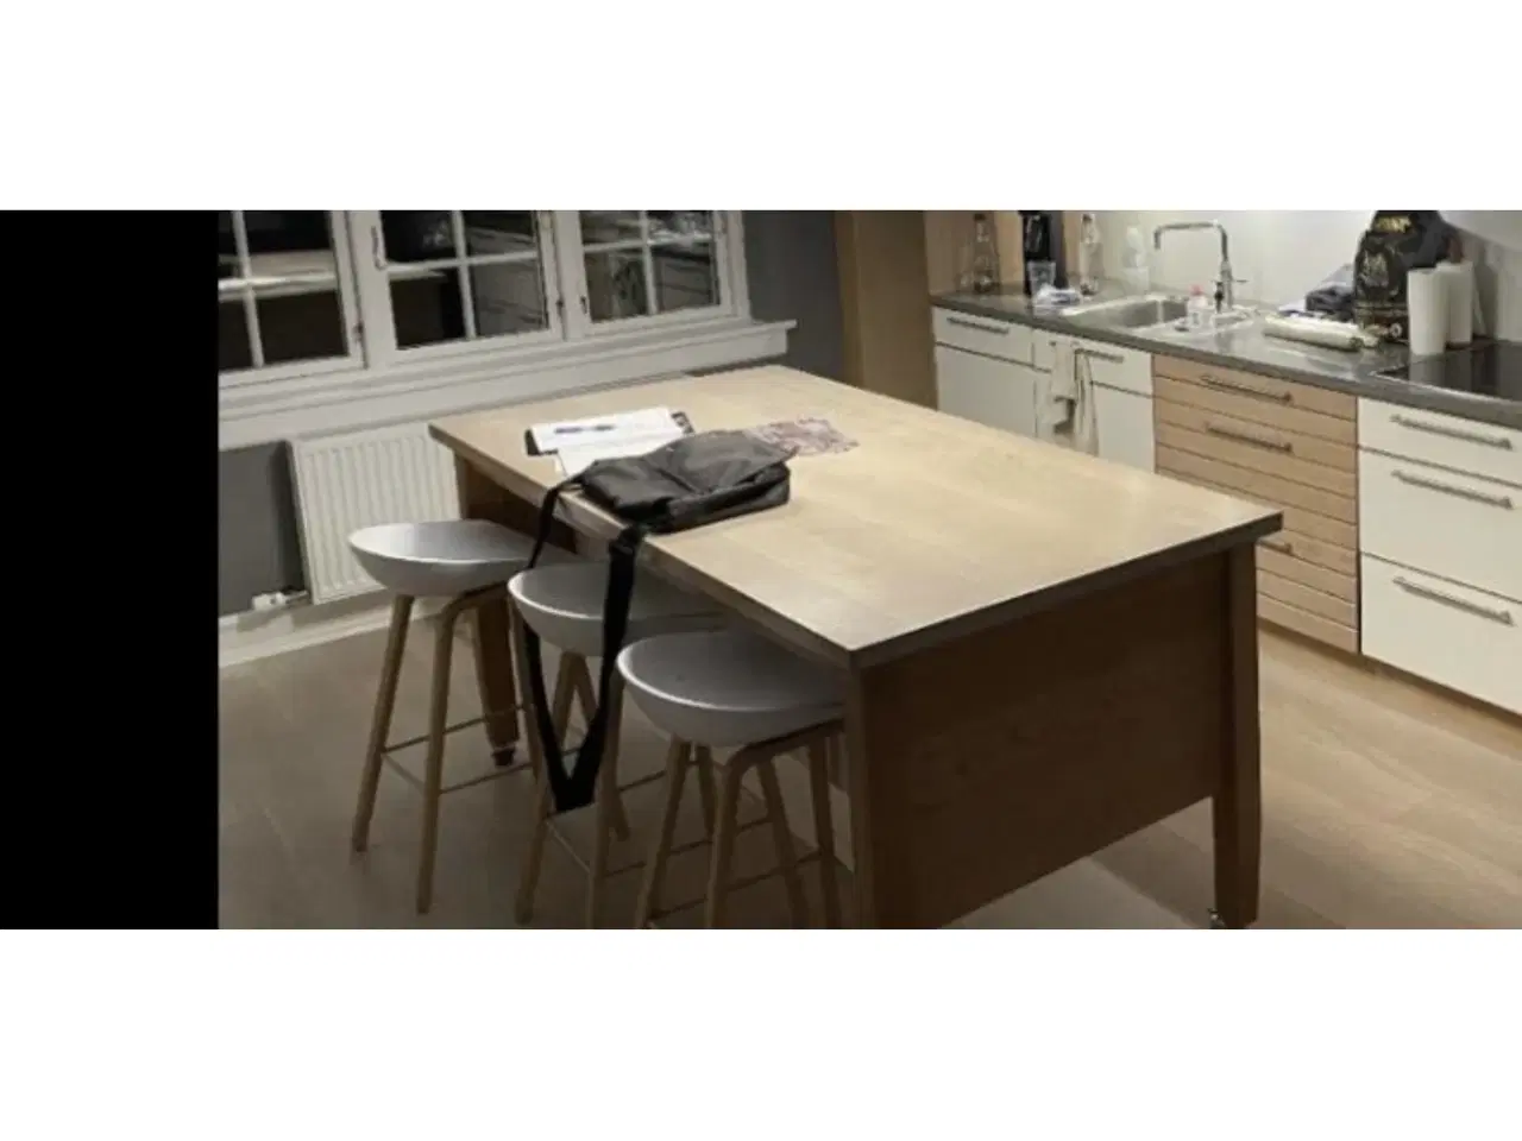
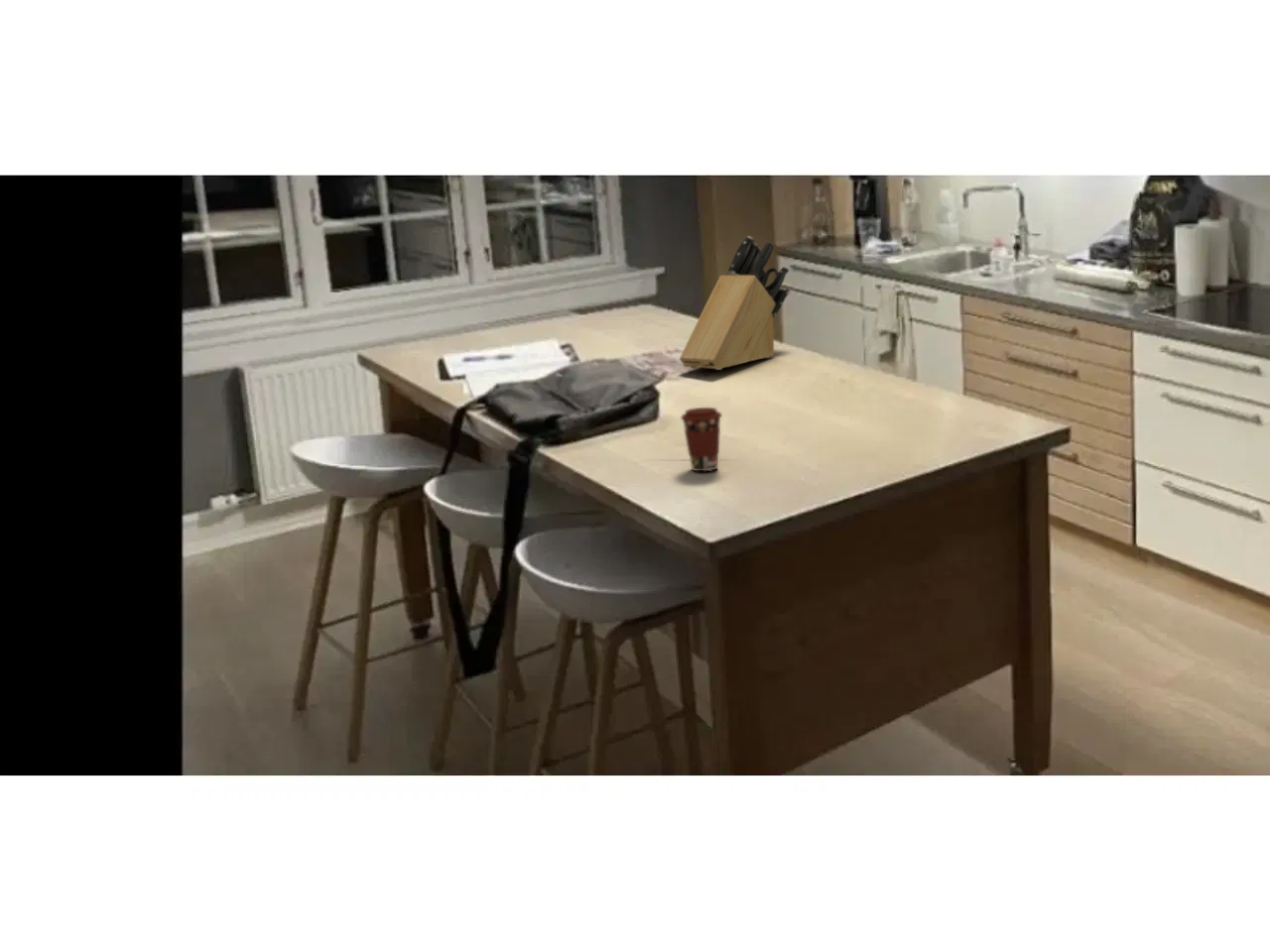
+ knife block [679,235,791,371]
+ coffee cup [680,407,723,472]
